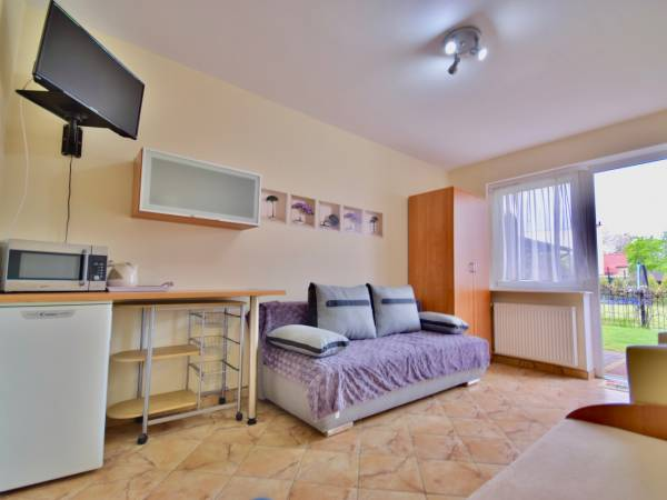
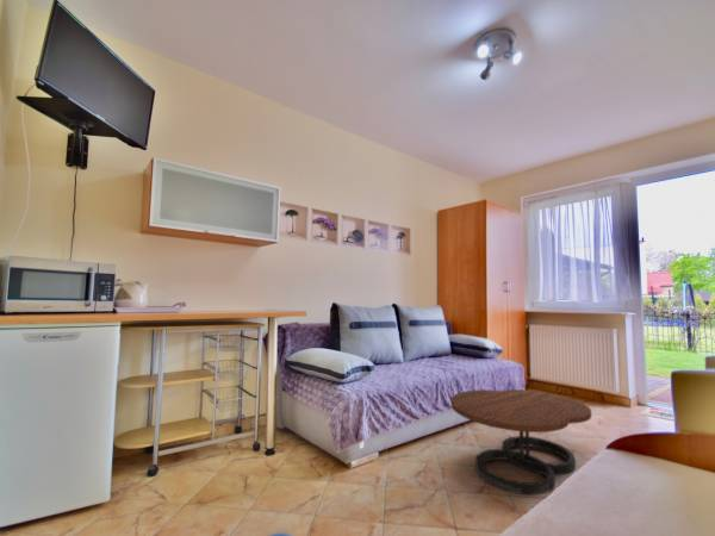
+ coffee table [450,388,592,497]
